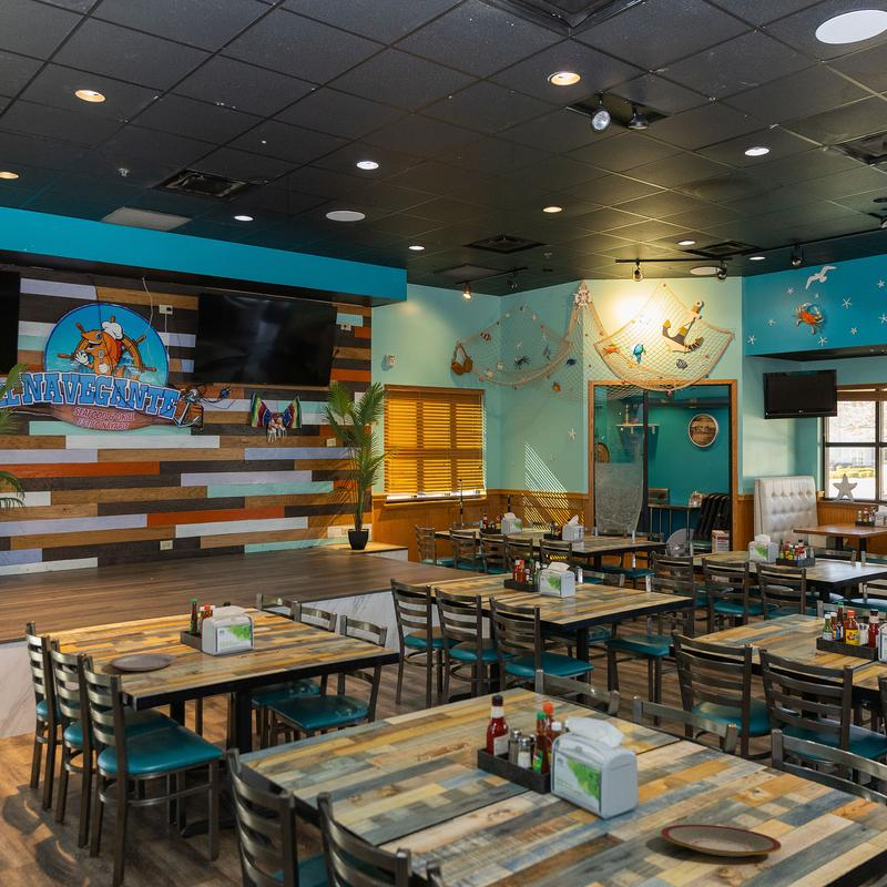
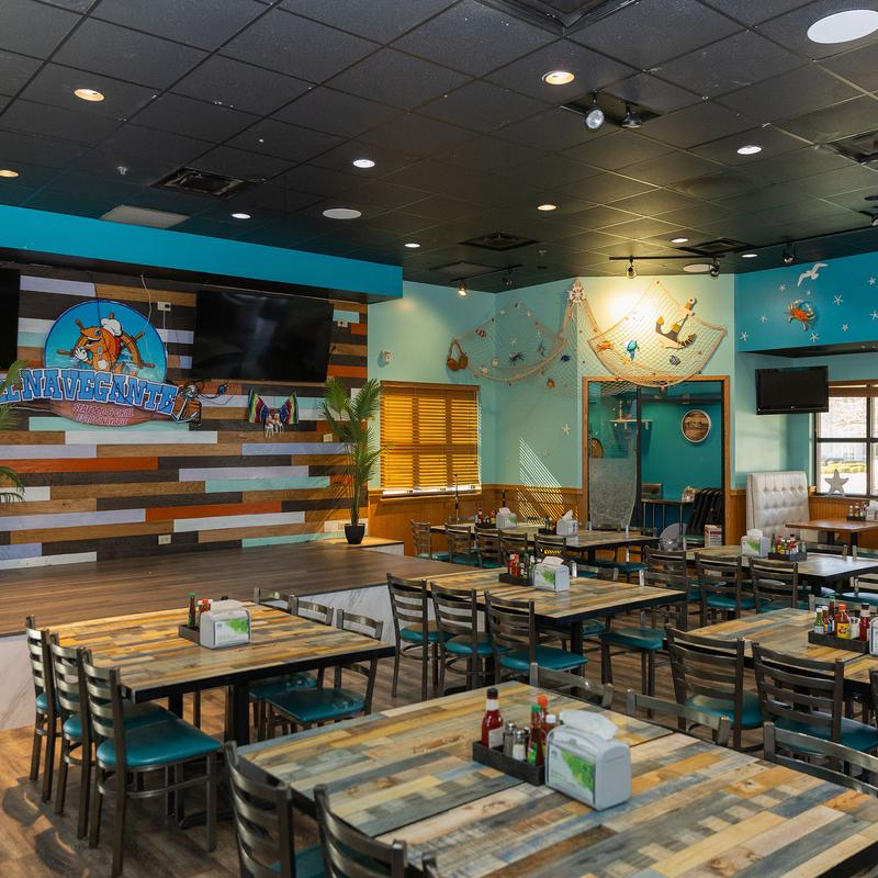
- plate [109,652,177,672]
- plate [660,824,783,857]
